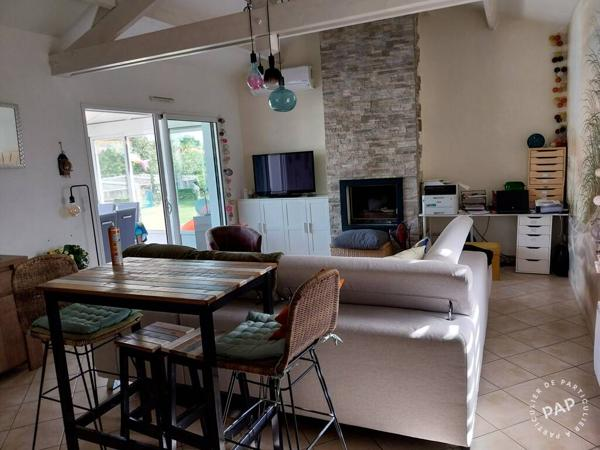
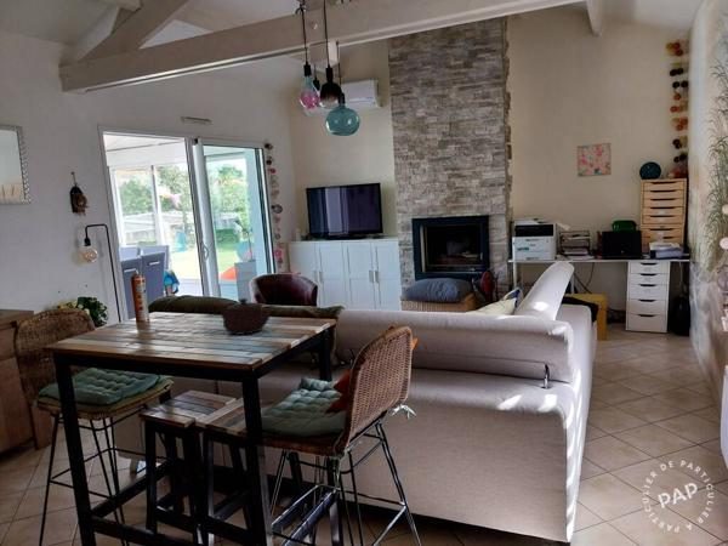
+ wall art [575,142,613,178]
+ teapot [216,297,272,336]
